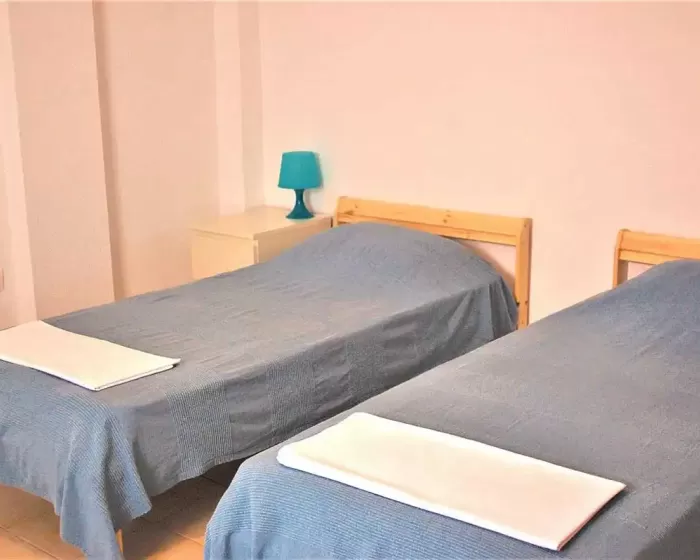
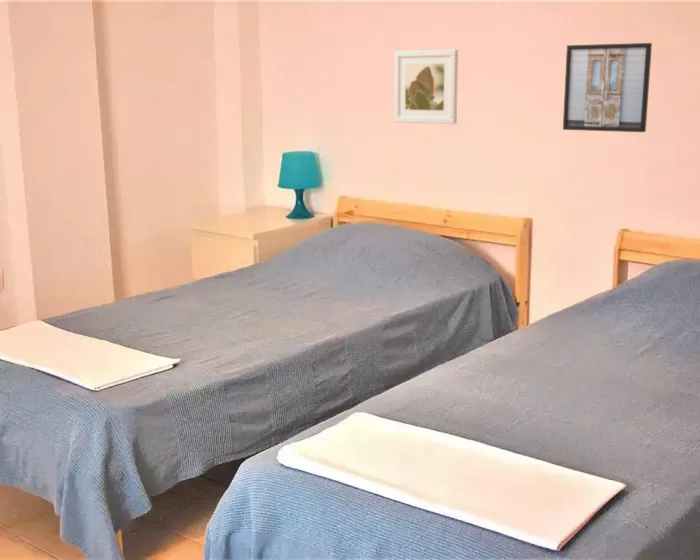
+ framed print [562,42,653,133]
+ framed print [393,48,459,125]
